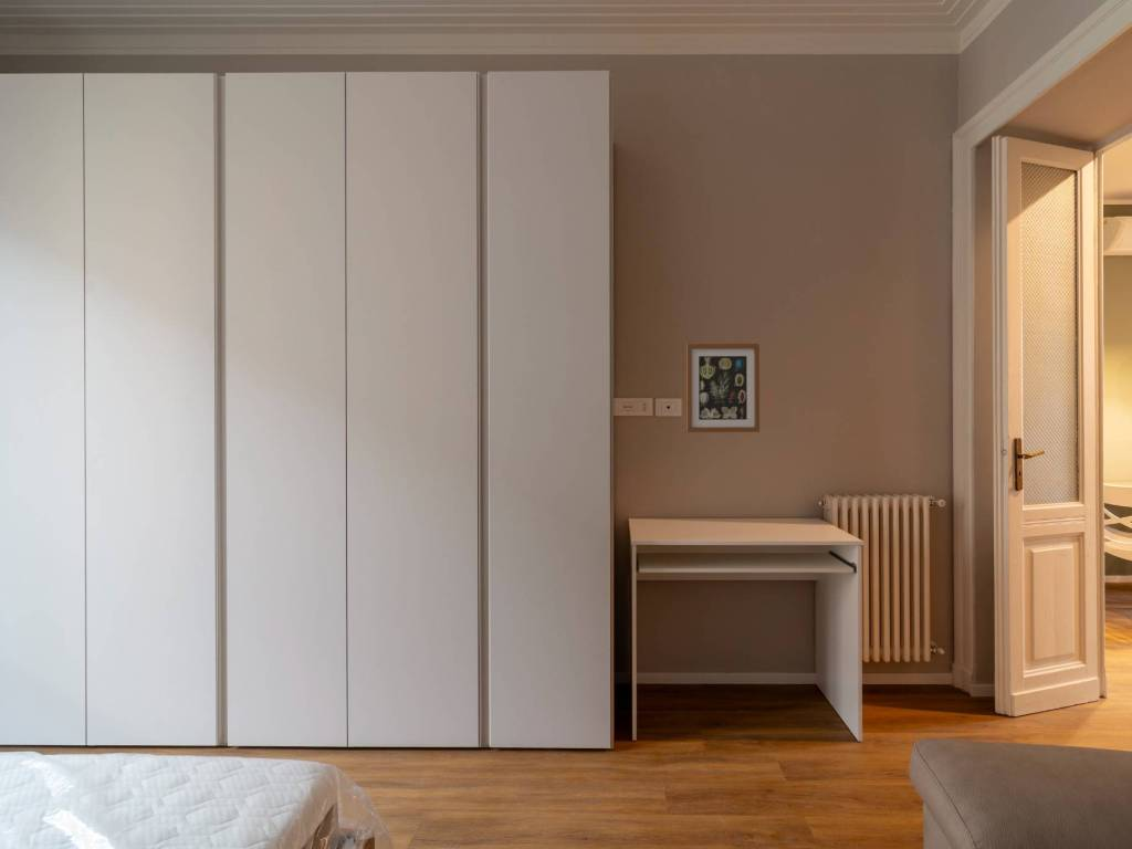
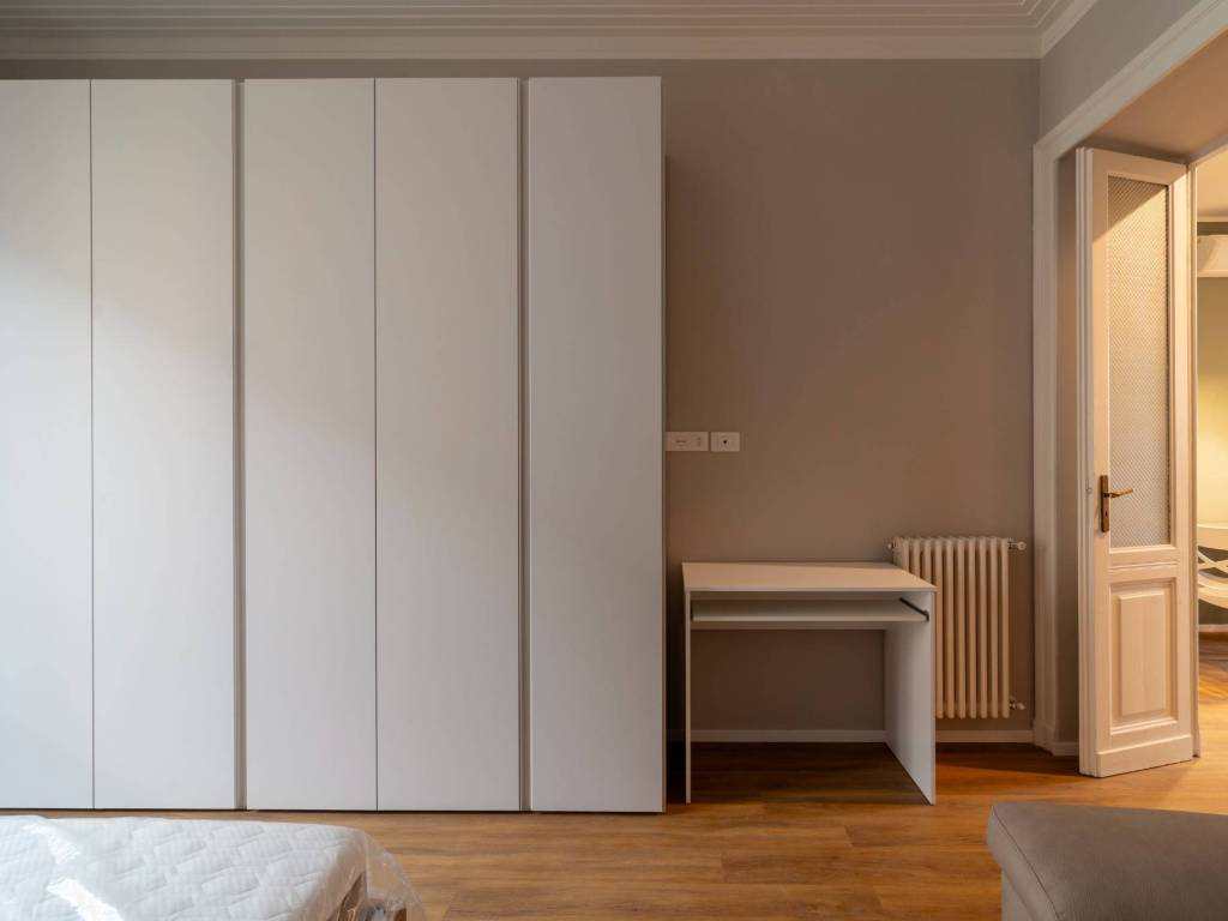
- wall art [685,343,761,433]
